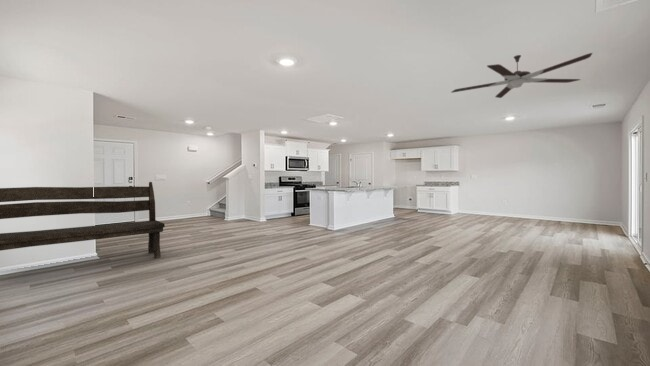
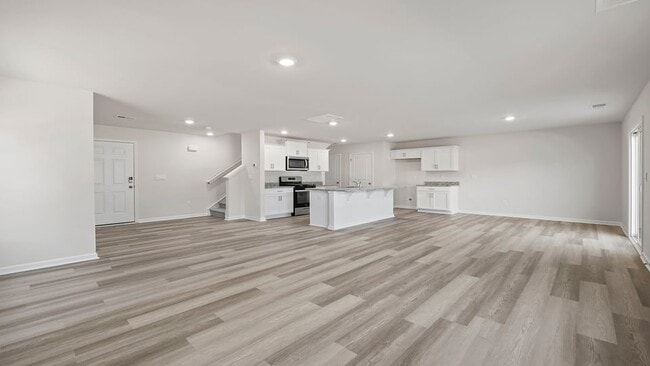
- bench [0,181,166,260]
- ceiling fan [450,52,593,99]
